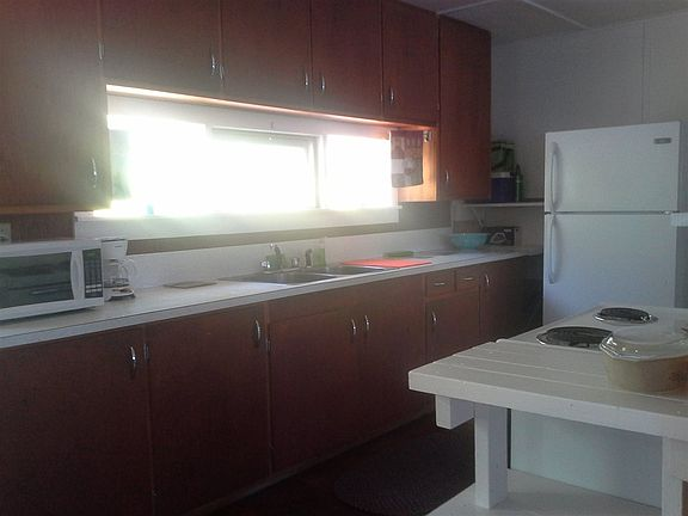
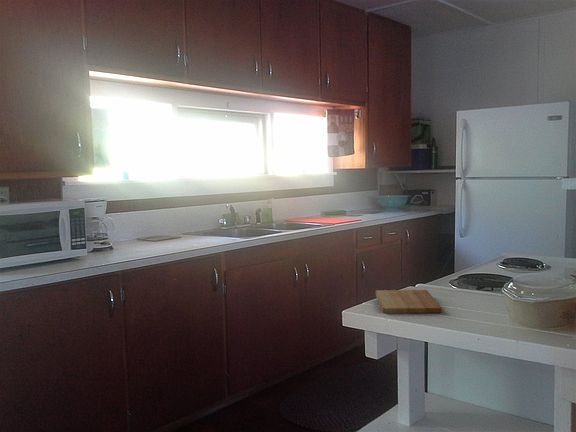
+ cutting board [375,289,443,314]
